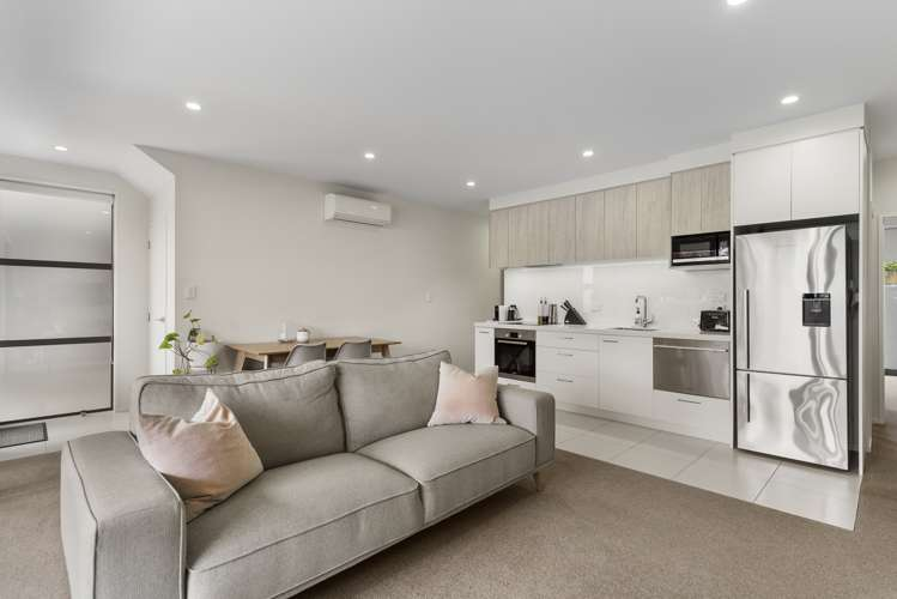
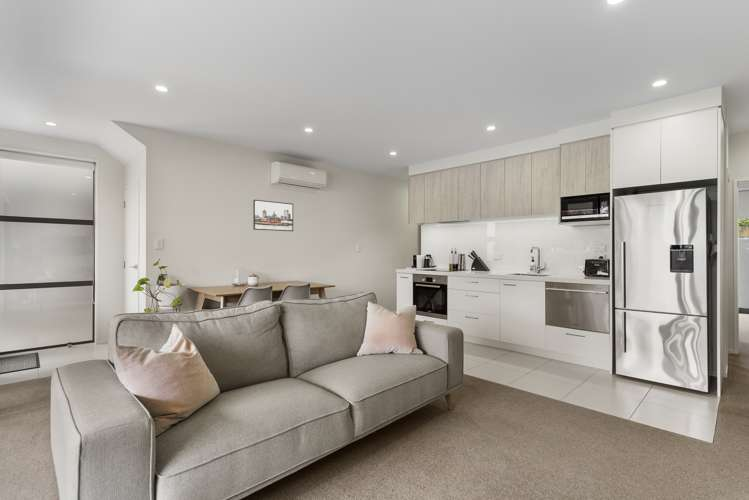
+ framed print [252,199,294,232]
